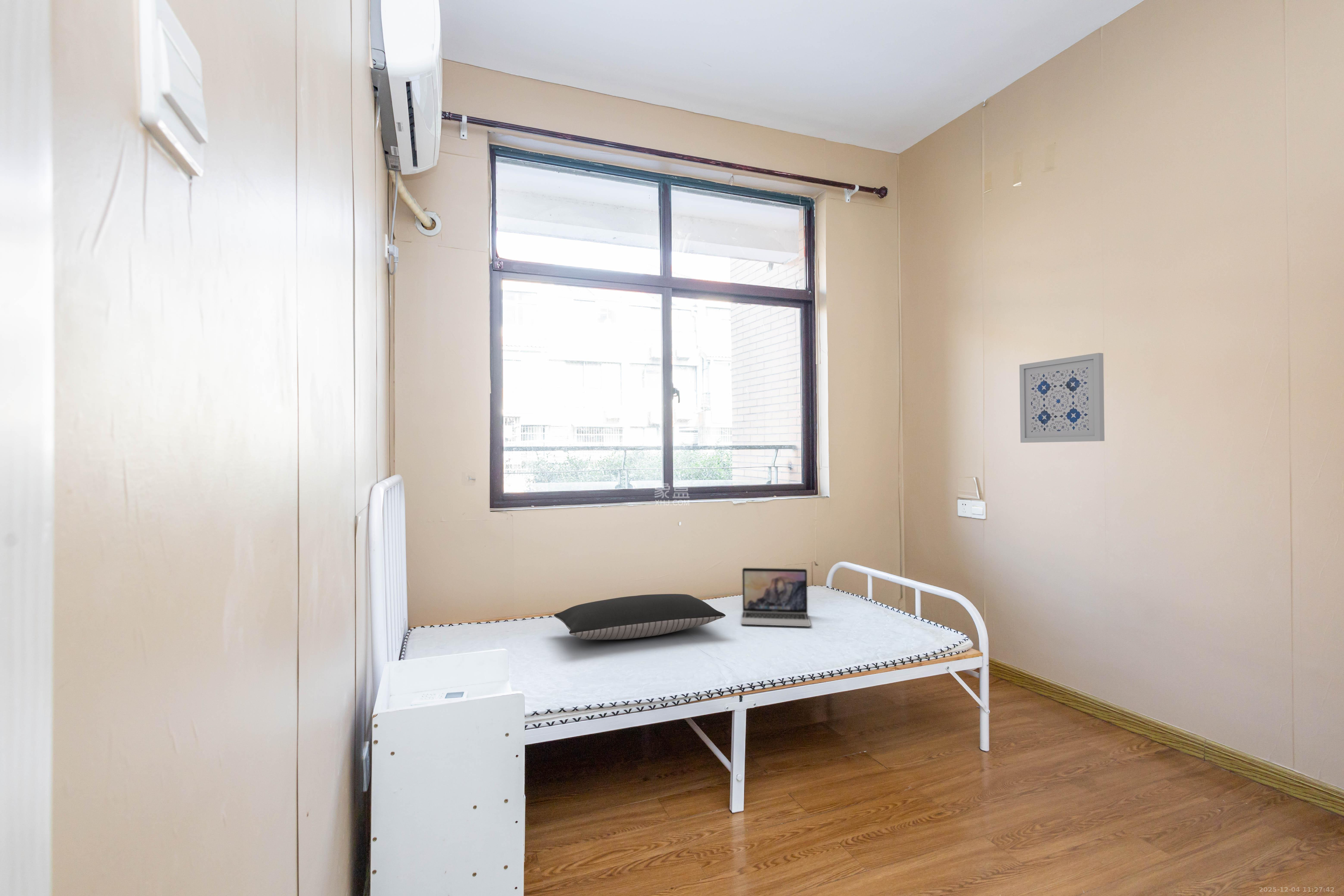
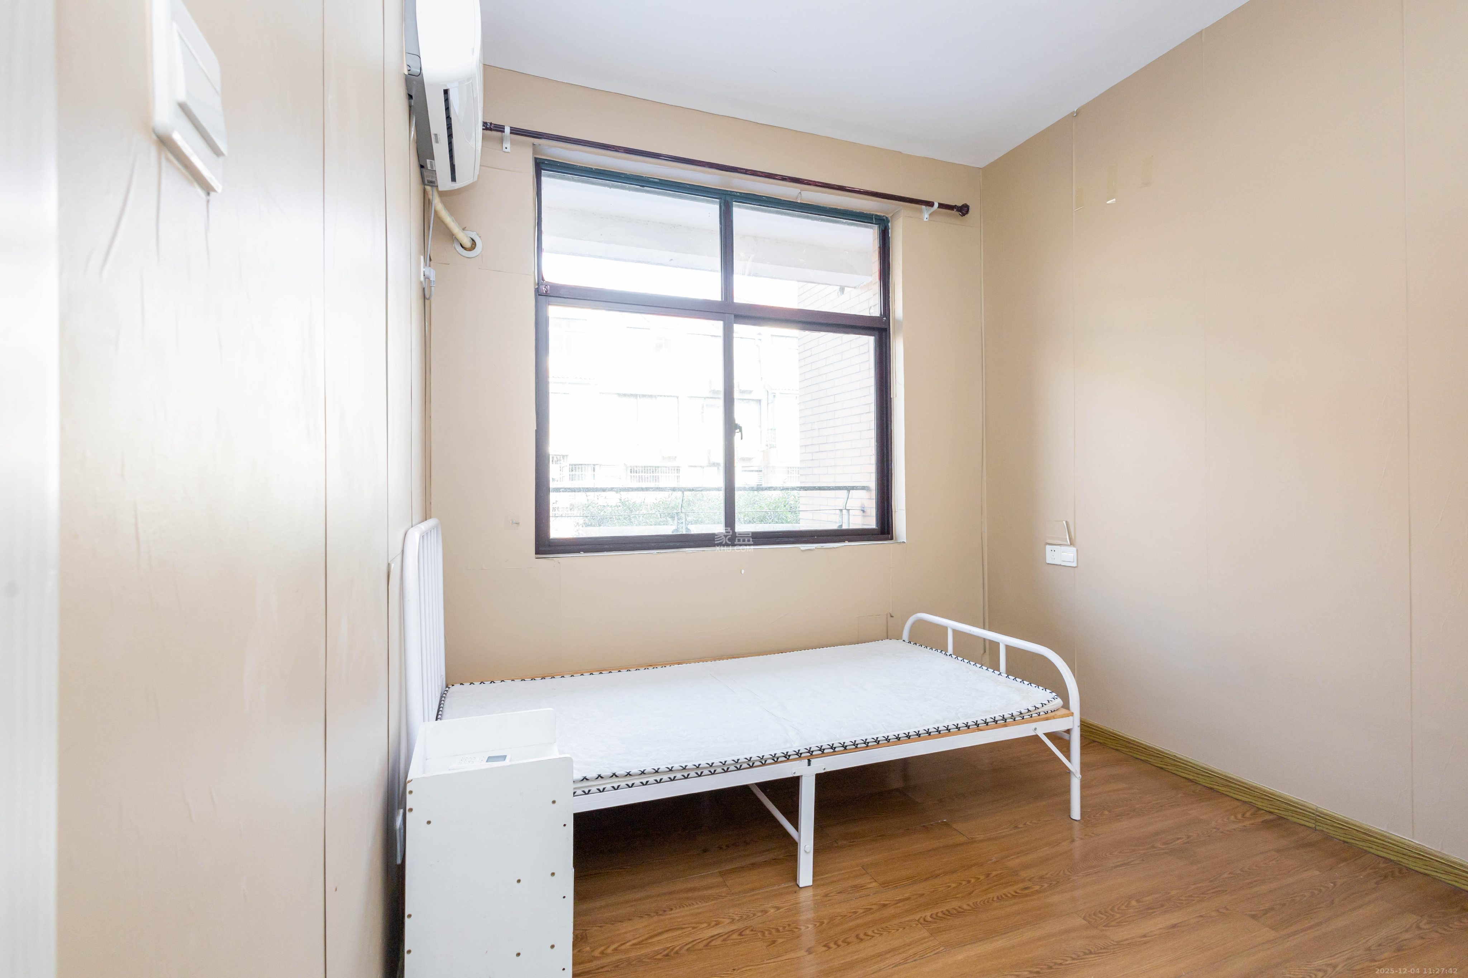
- wall art [1019,353,1105,443]
- laptop [741,567,811,627]
- pillow [554,594,726,640]
